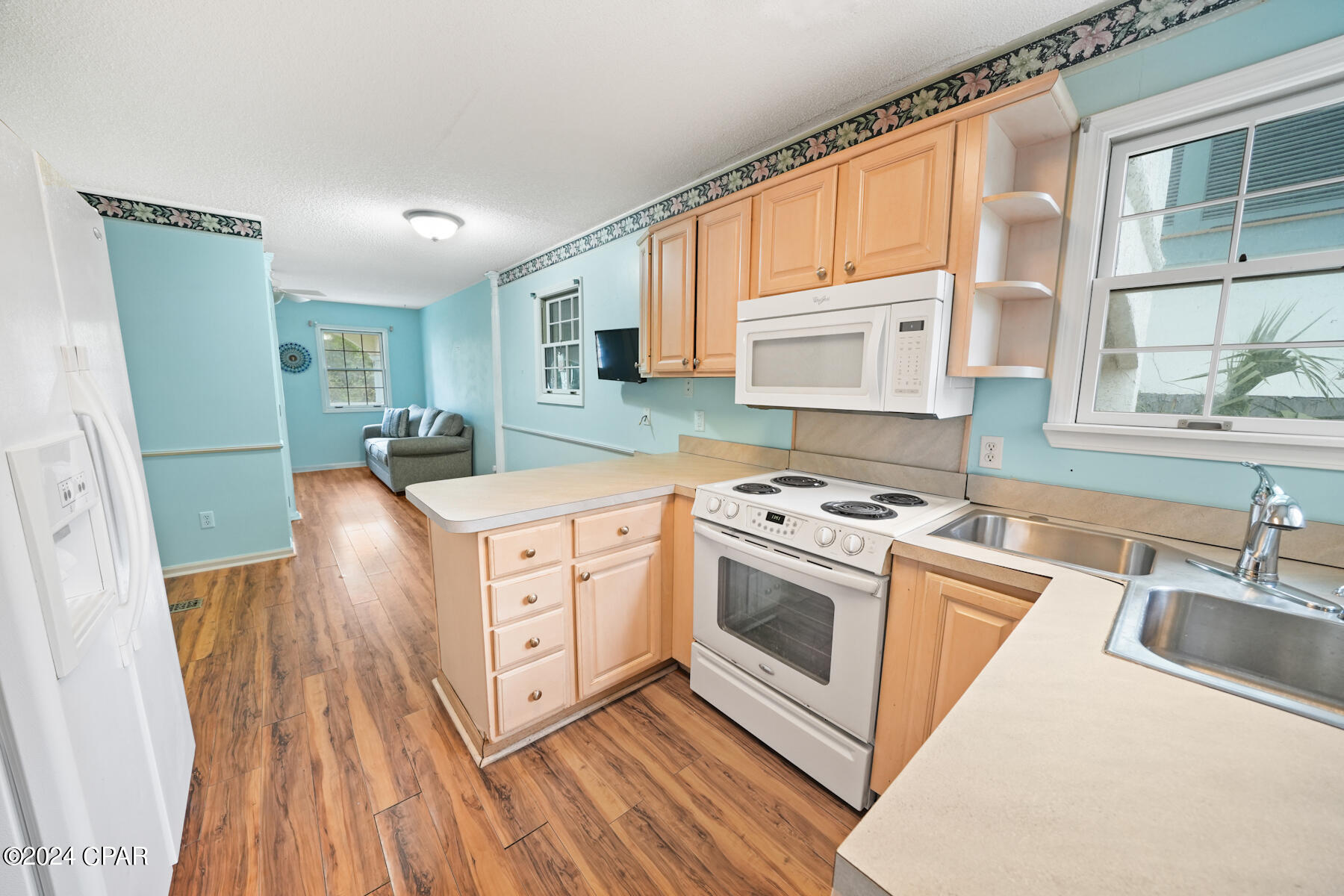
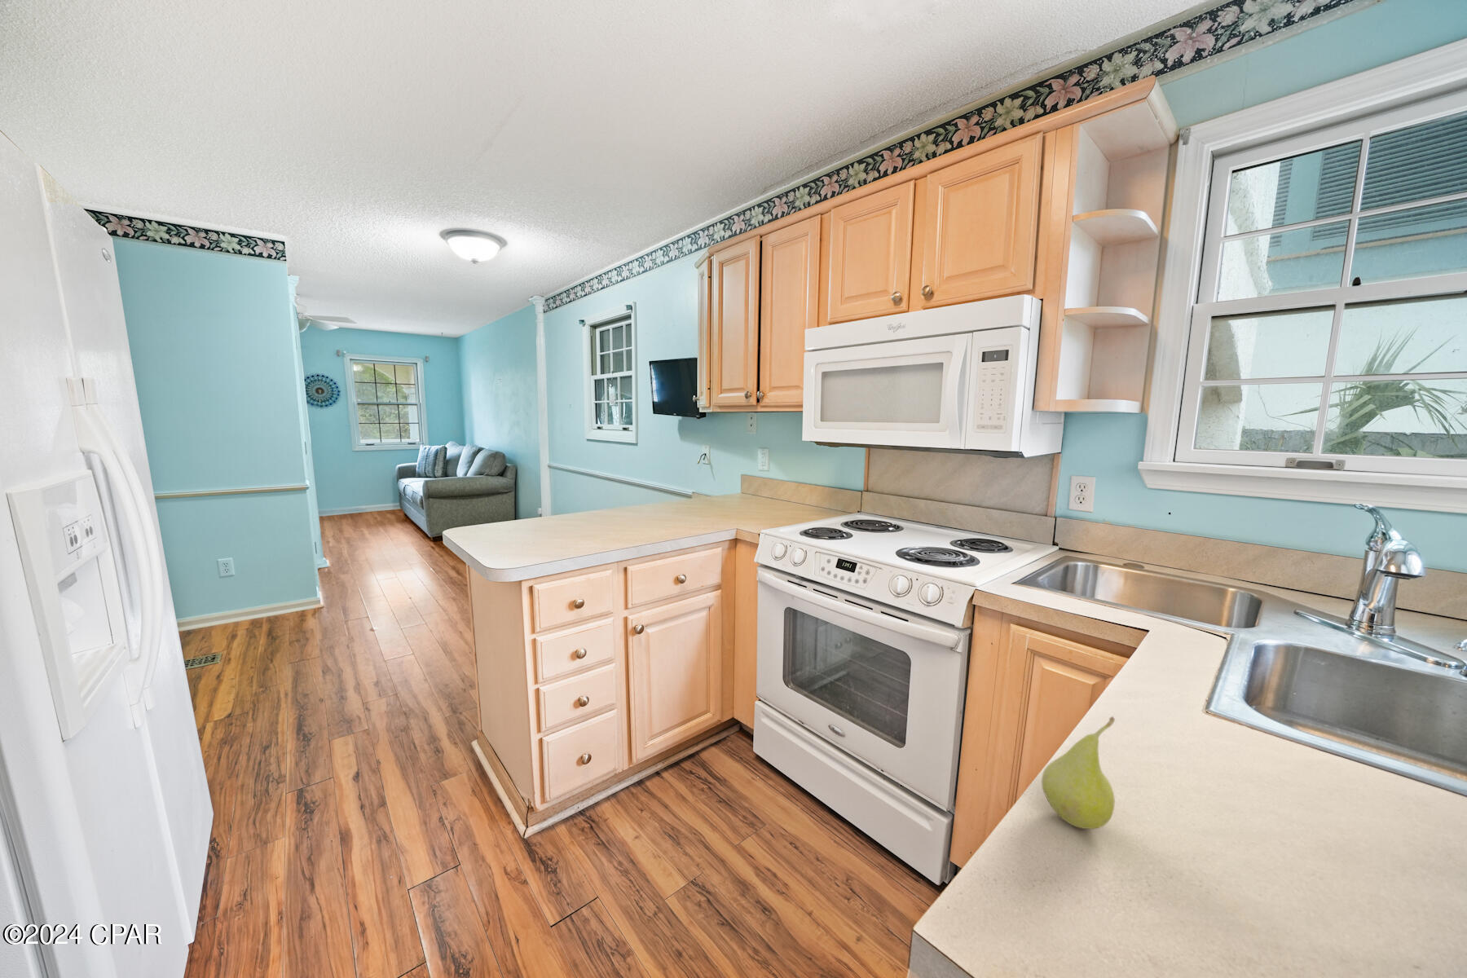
+ fruit [1040,716,1116,830]
